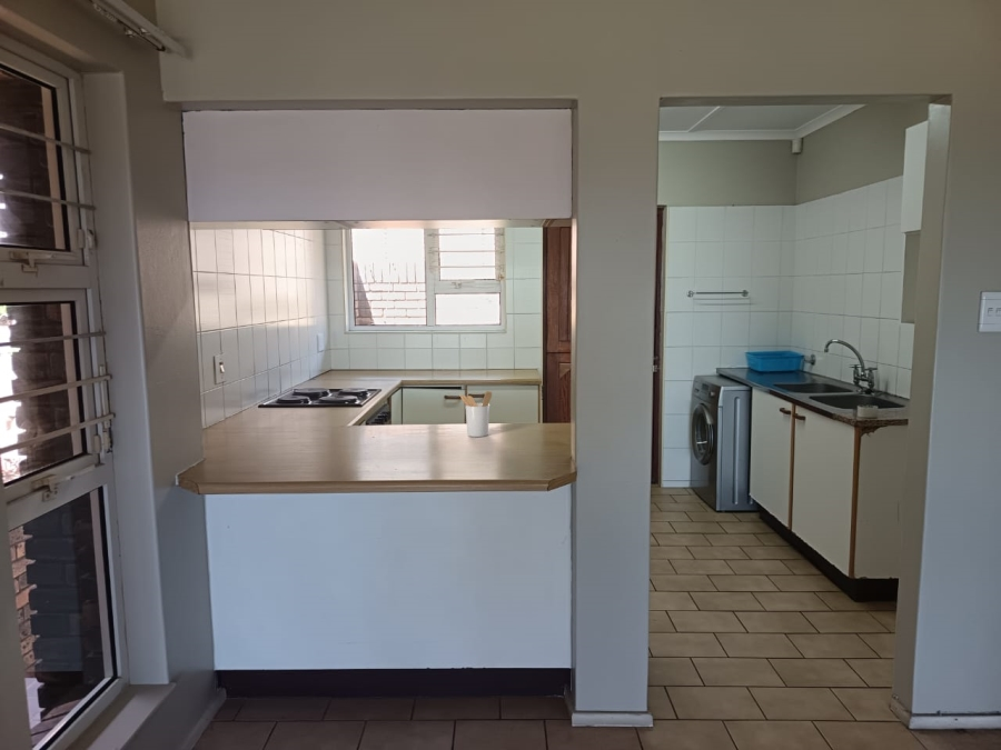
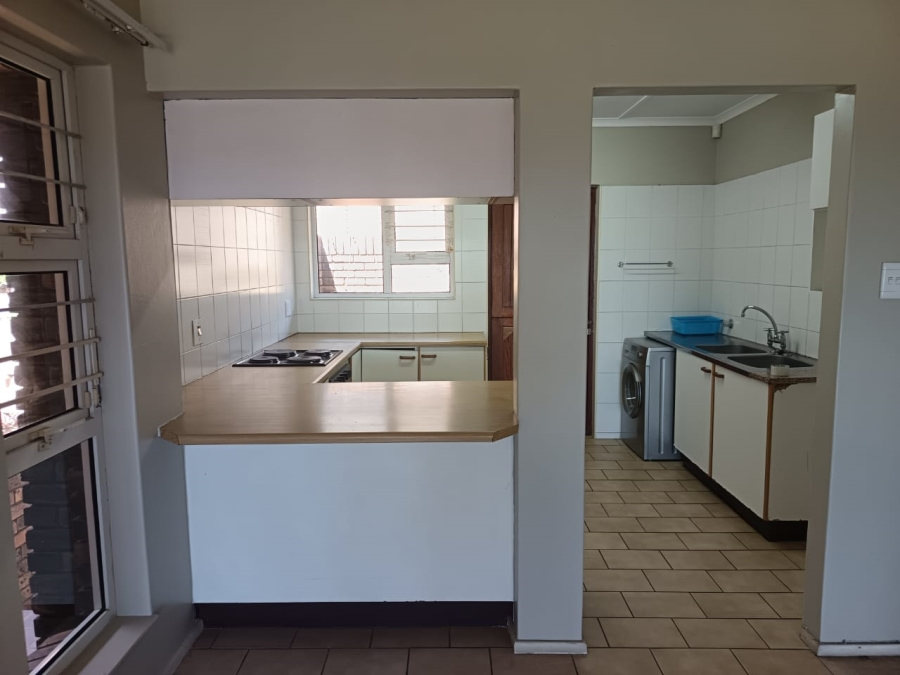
- utensil holder [458,390,493,438]
